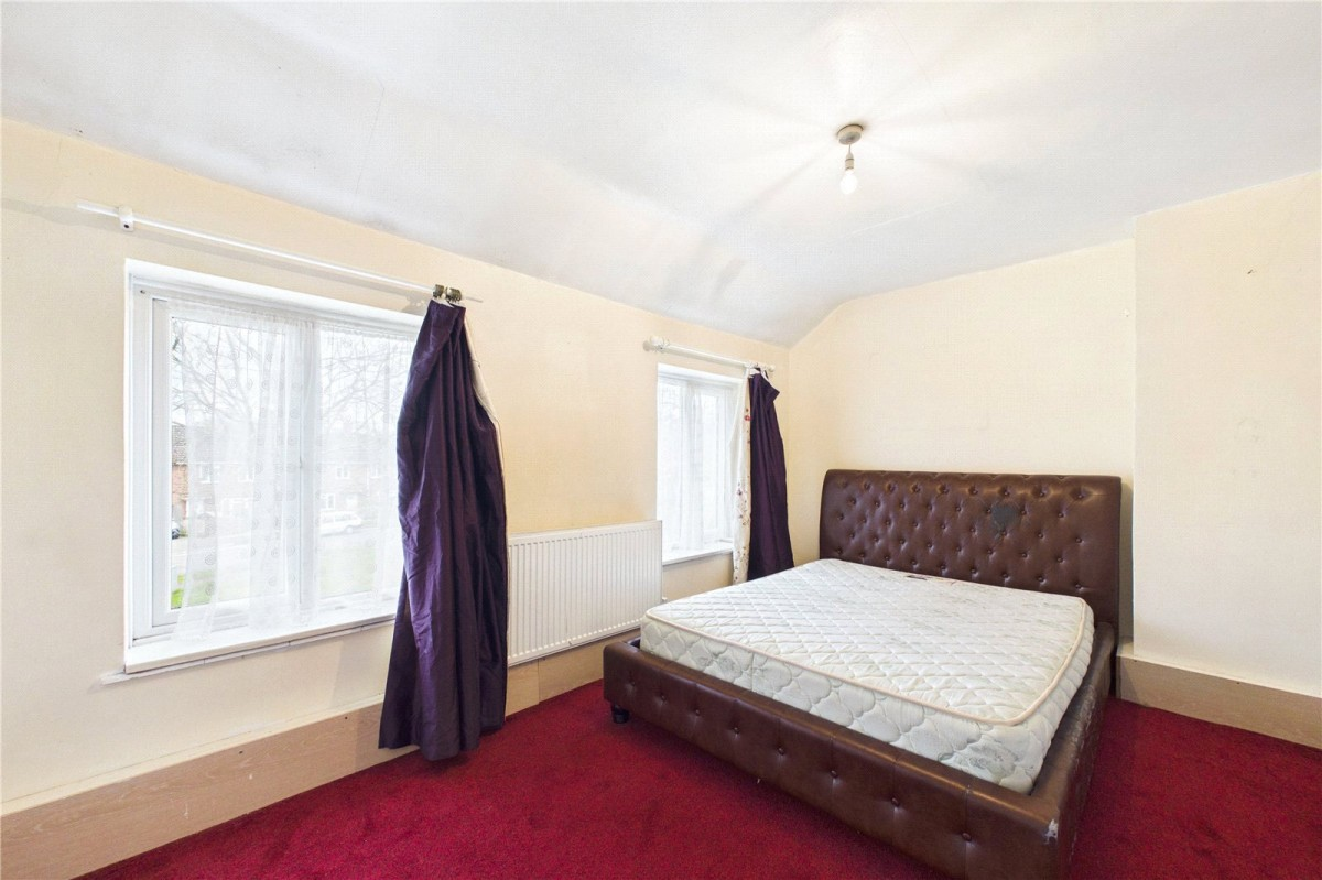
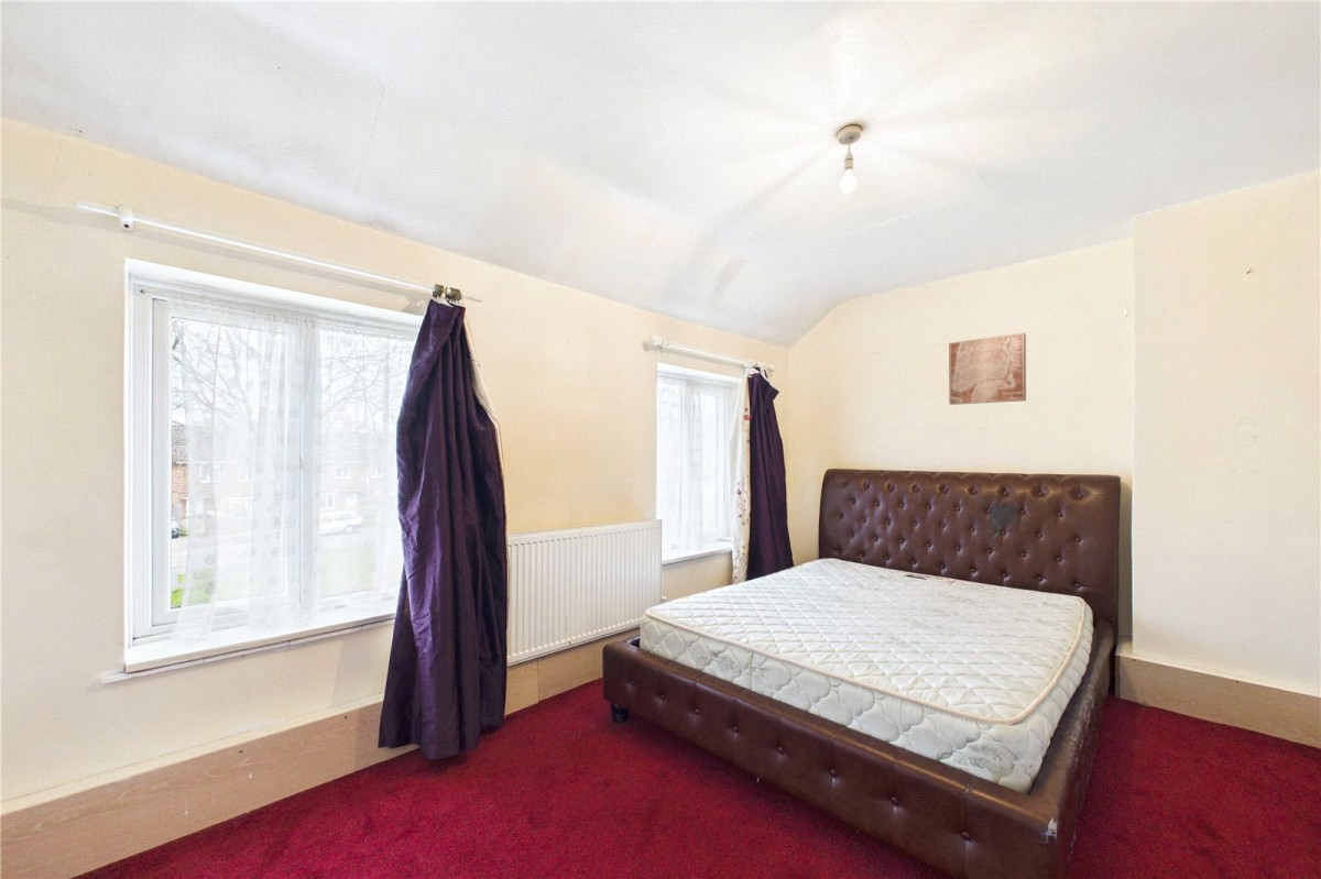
+ wall art [948,332,1027,406]
